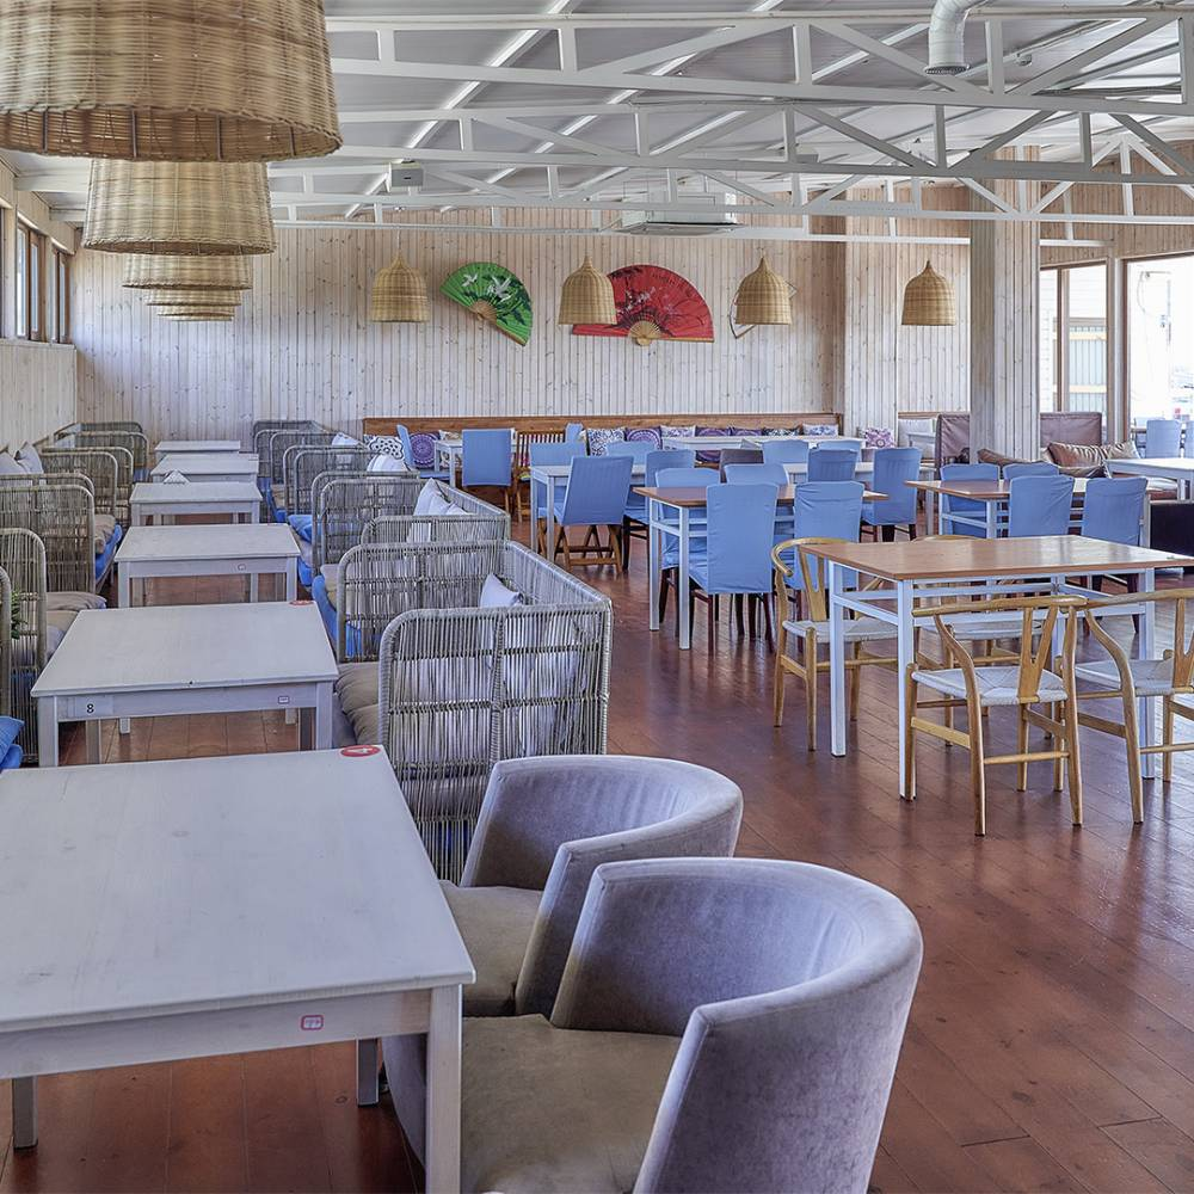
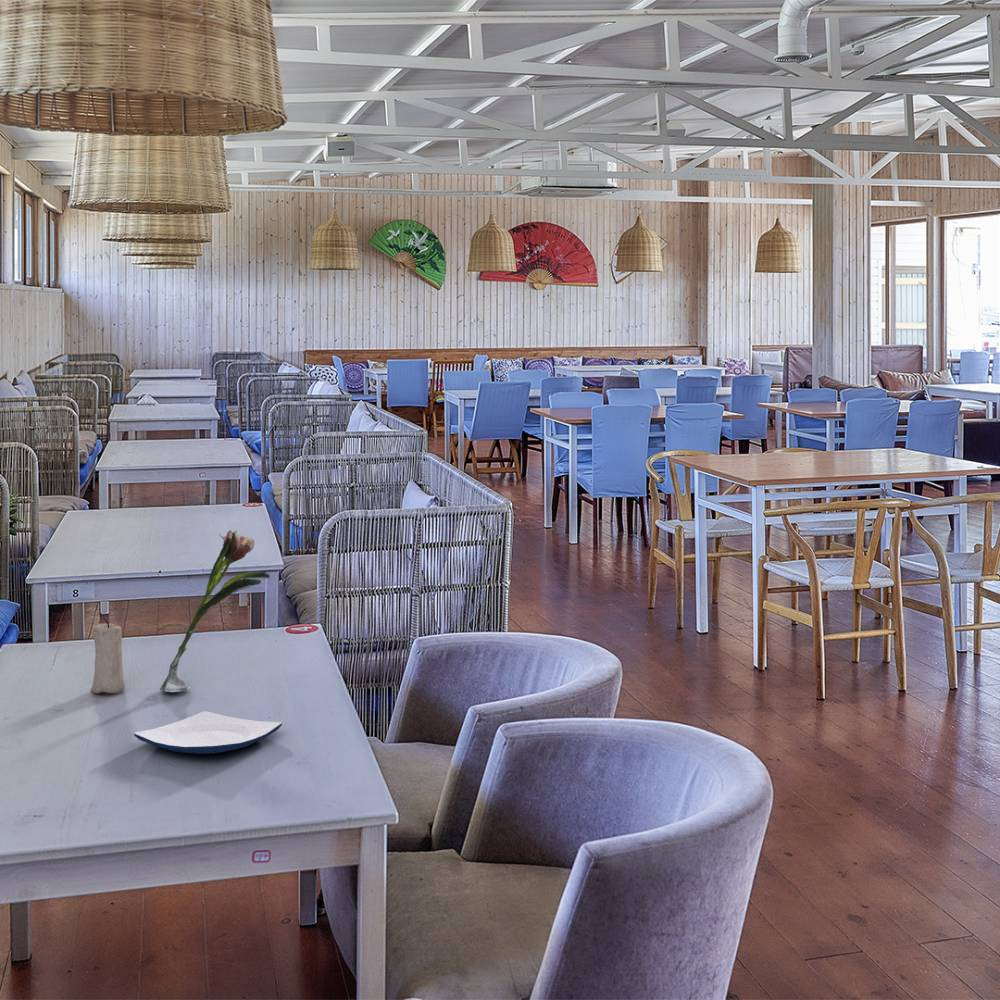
+ plate [133,710,283,755]
+ flower [159,529,271,693]
+ candle [90,617,126,694]
